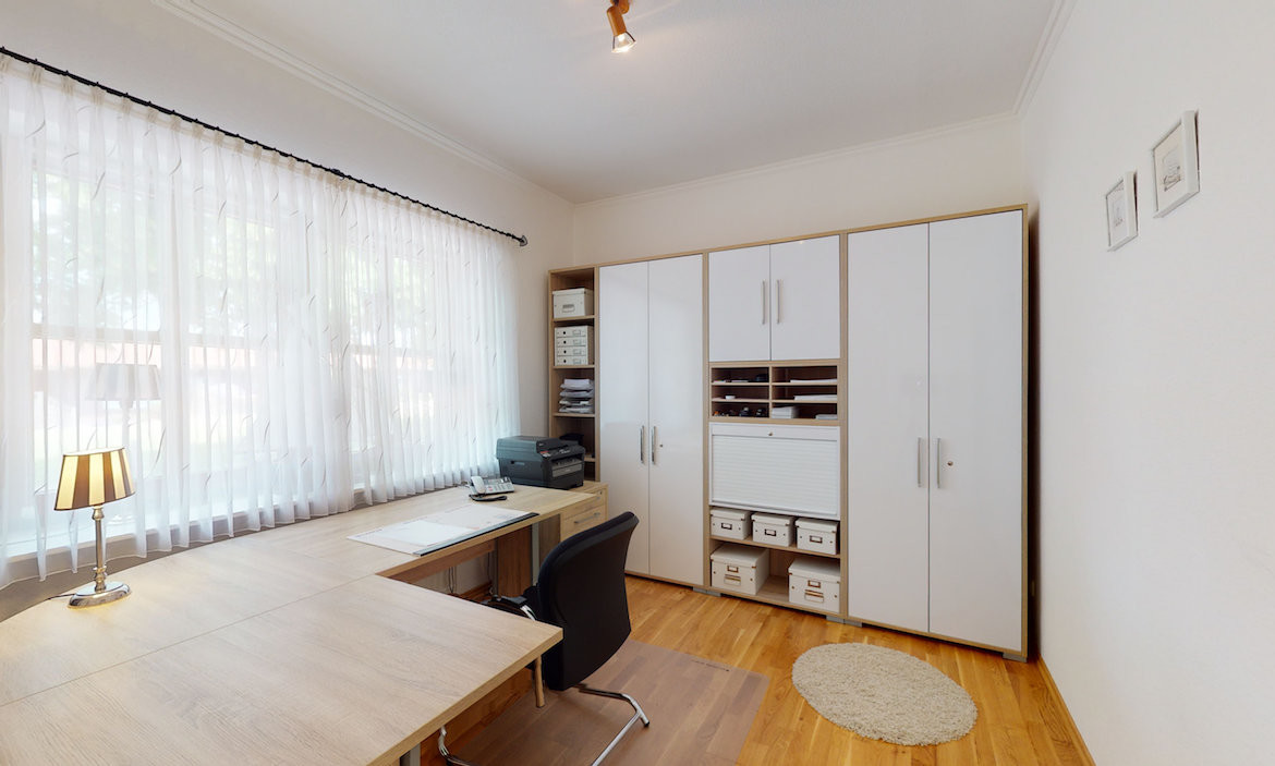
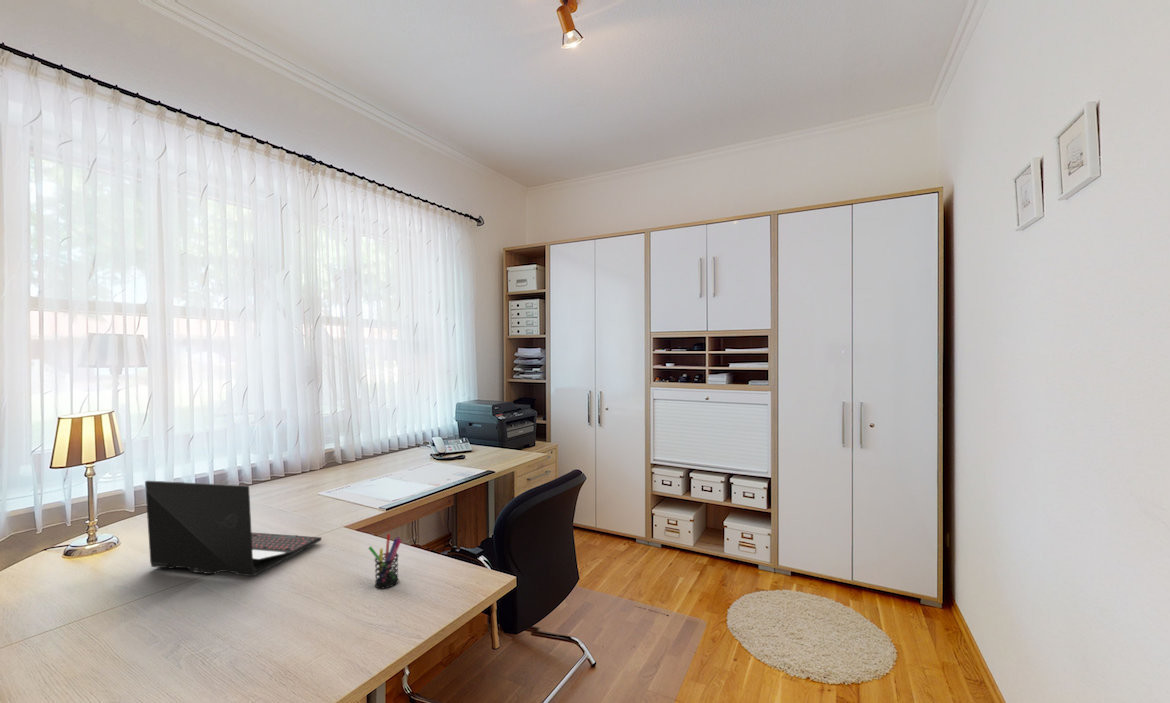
+ laptop [144,480,322,577]
+ pen holder [368,533,402,590]
